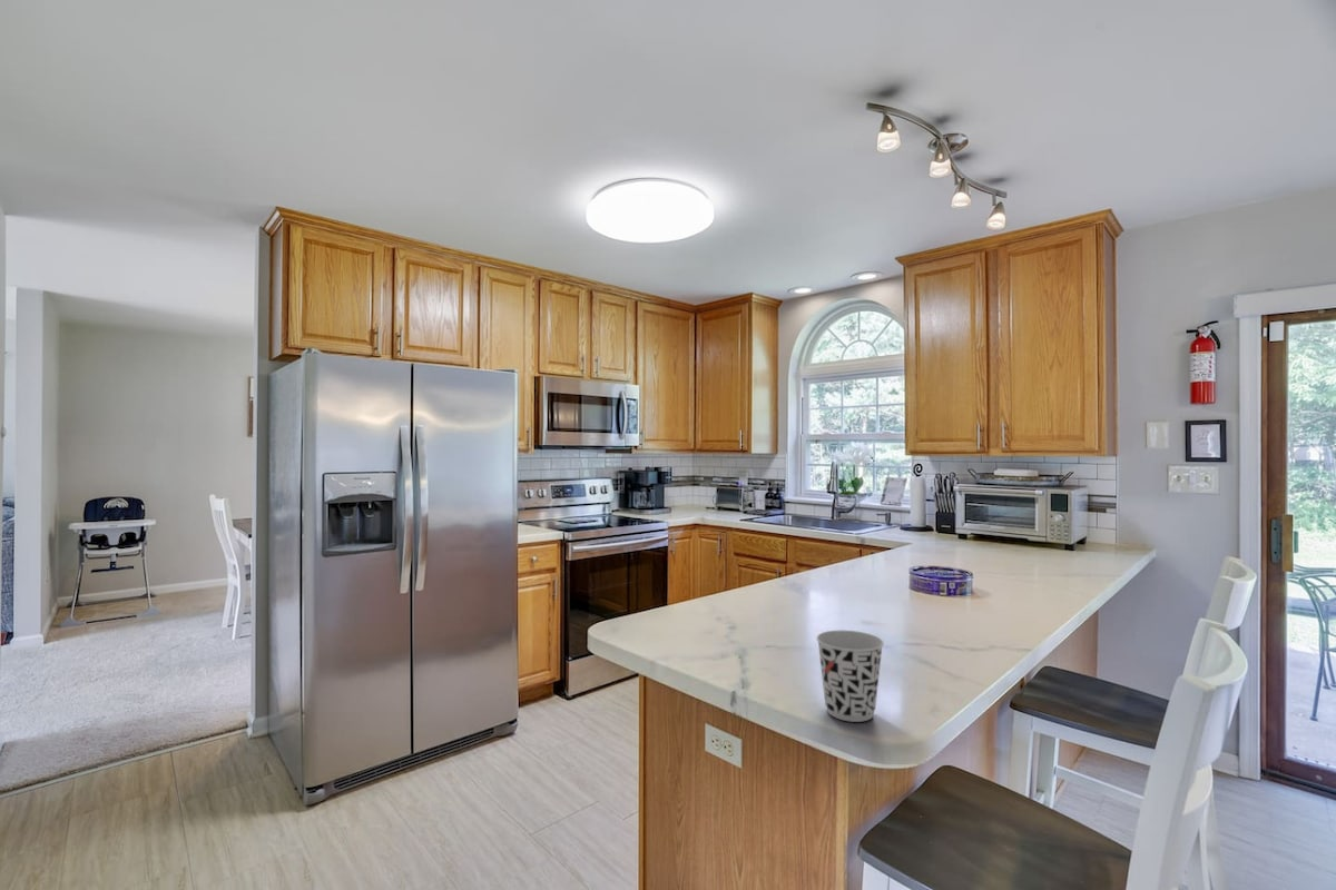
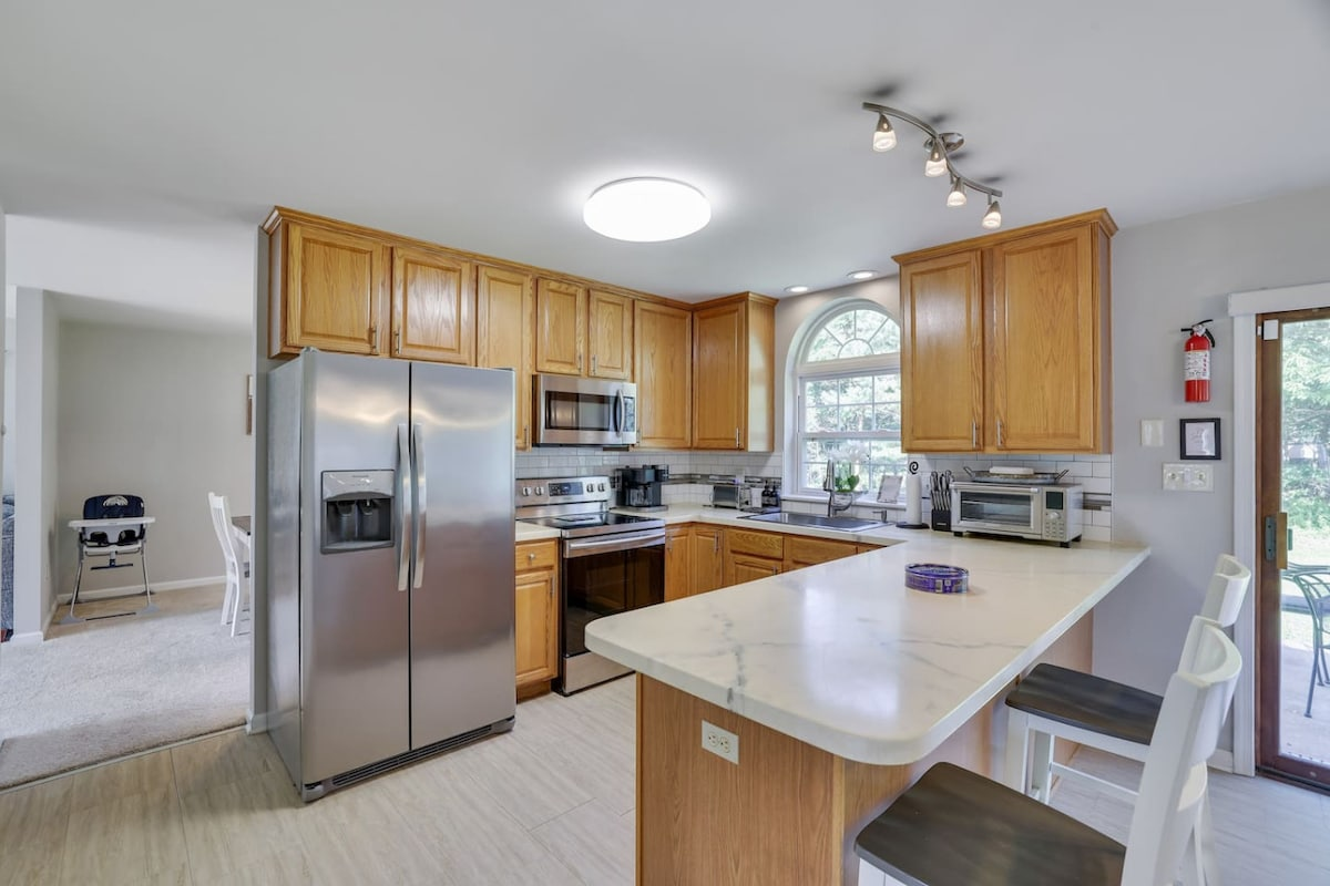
- cup [815,630,885,723]
